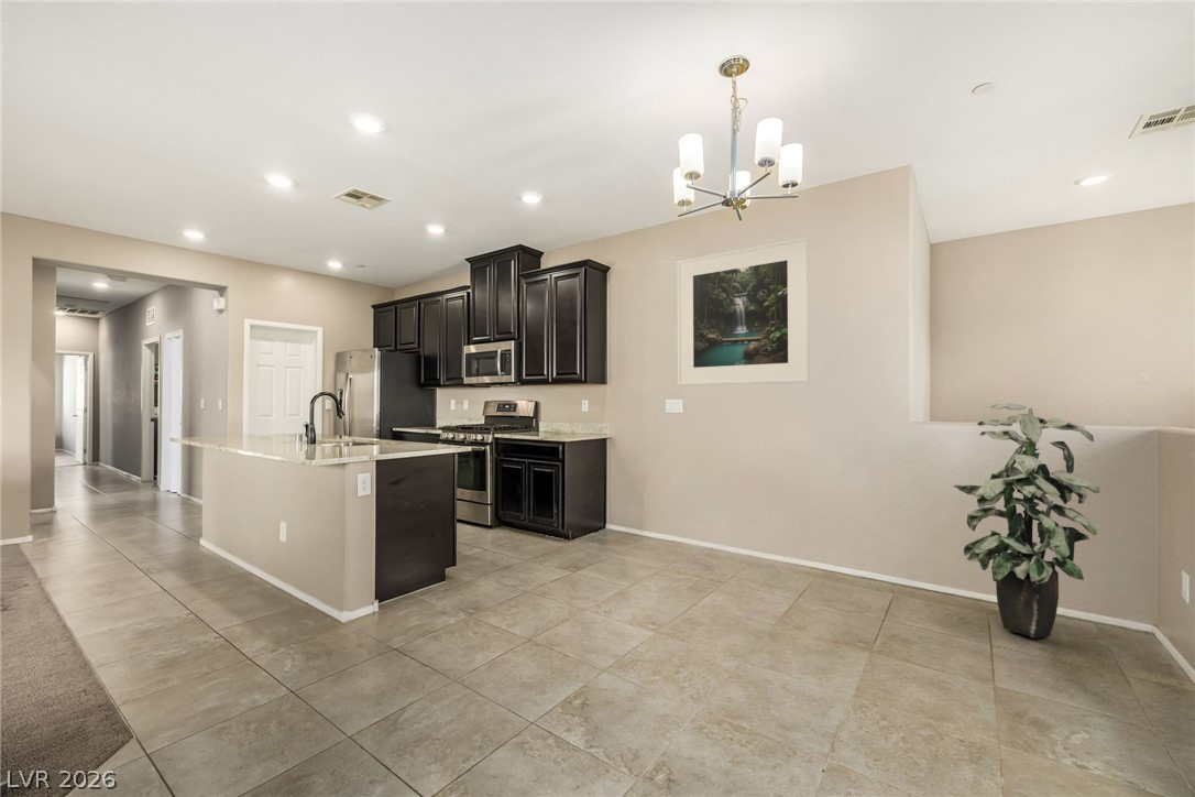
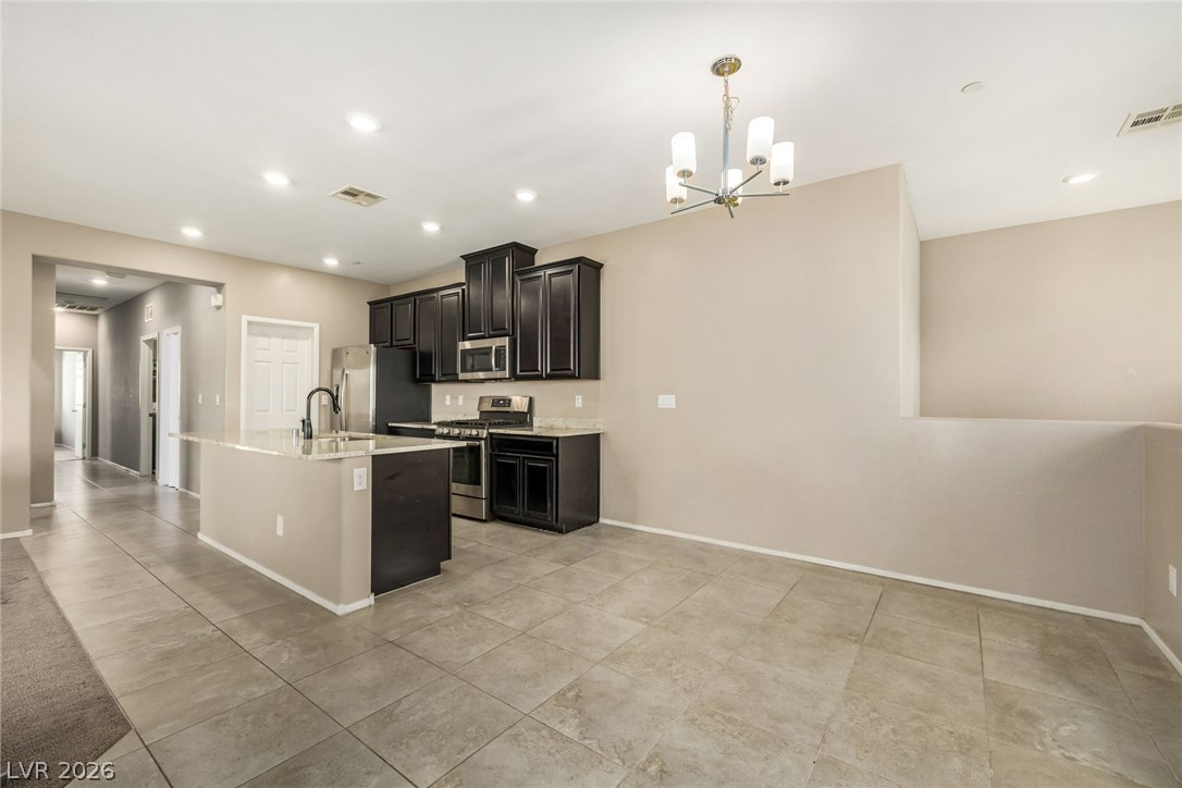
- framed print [676,236,811,386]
- indoor plant [953,402,1100,638]
